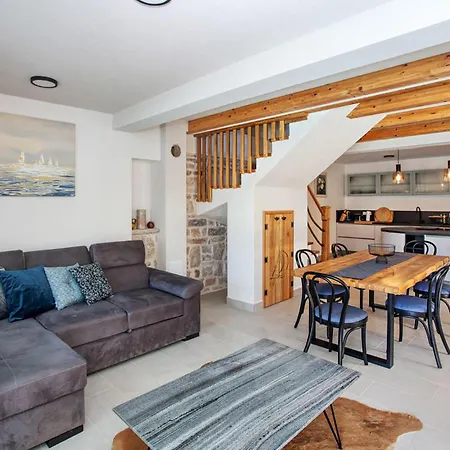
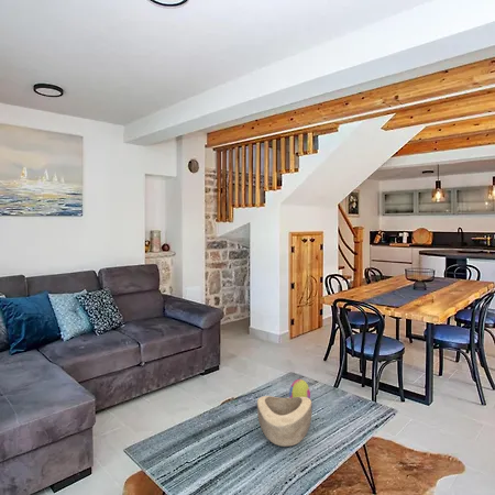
+ decorative egg [288,378,311,399]
+ decorative bowl [256,395,312,448]
